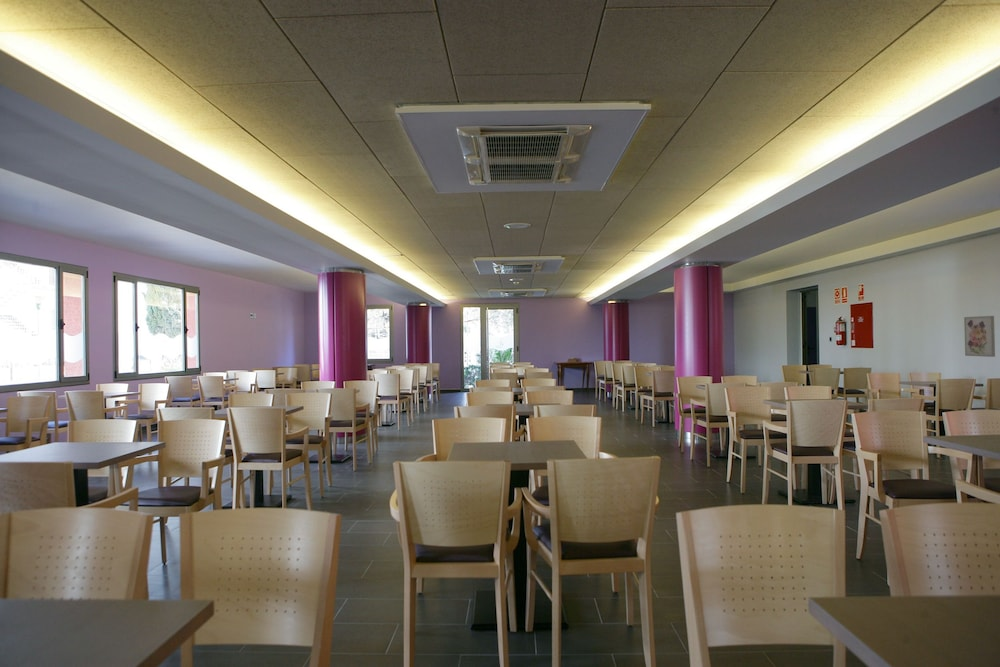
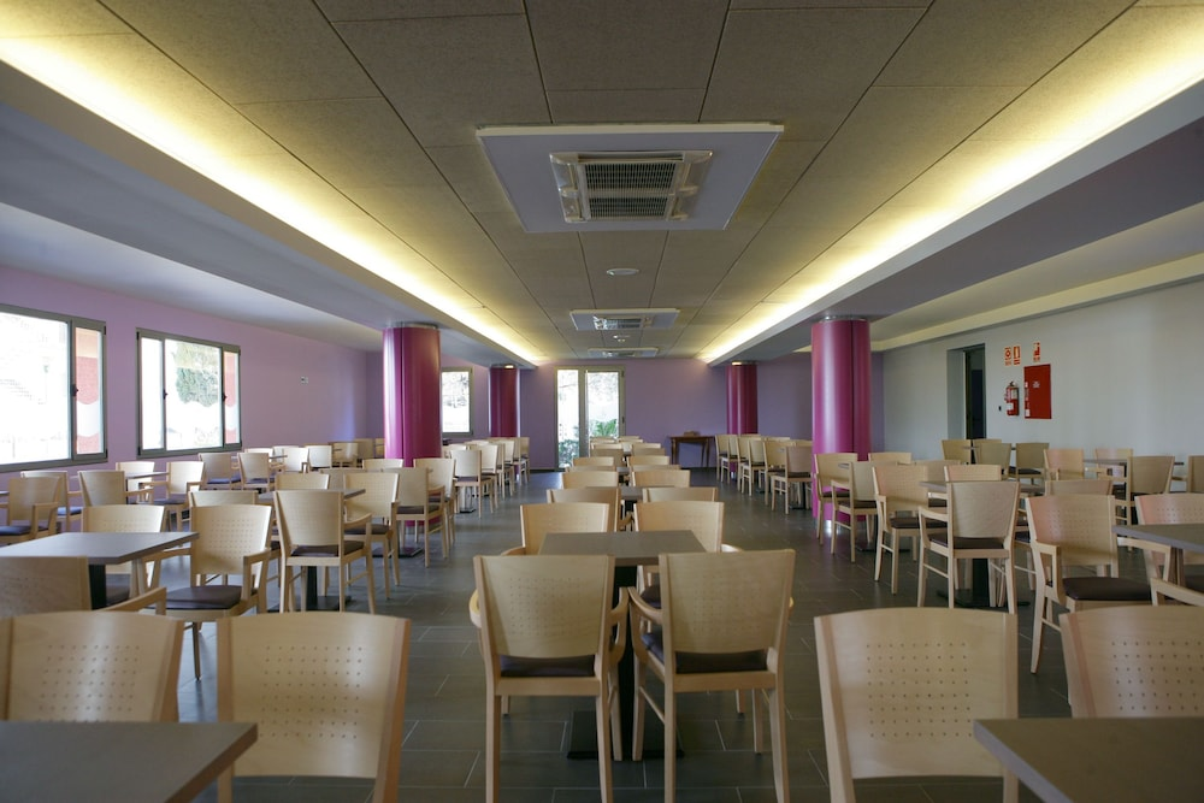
- wall art [963,315,996,358]
